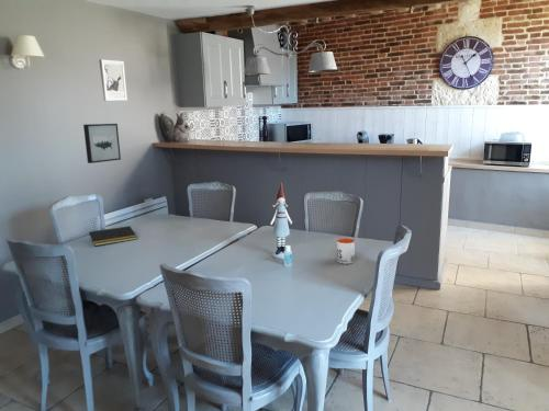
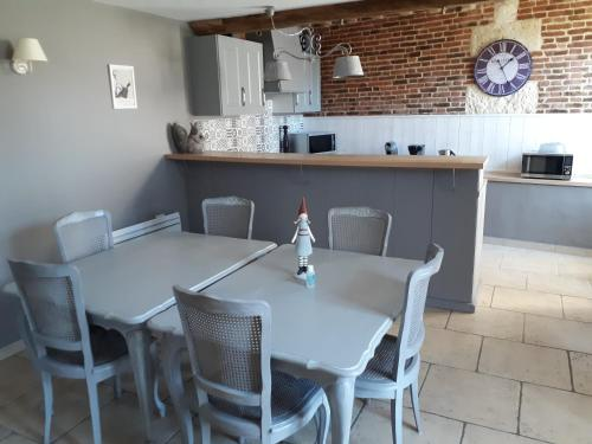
- mug [336,237,356,265]
- wall art [82,123,122,164]
- notepad [88,225,138,247]
